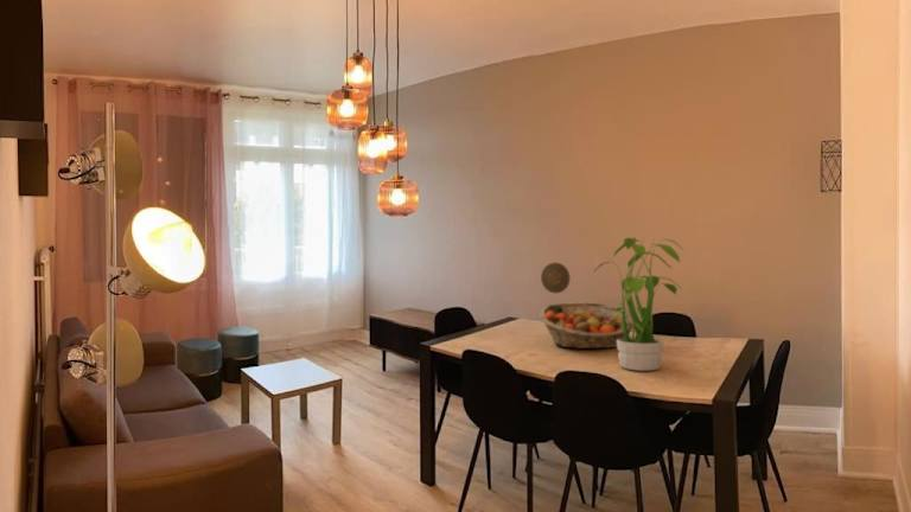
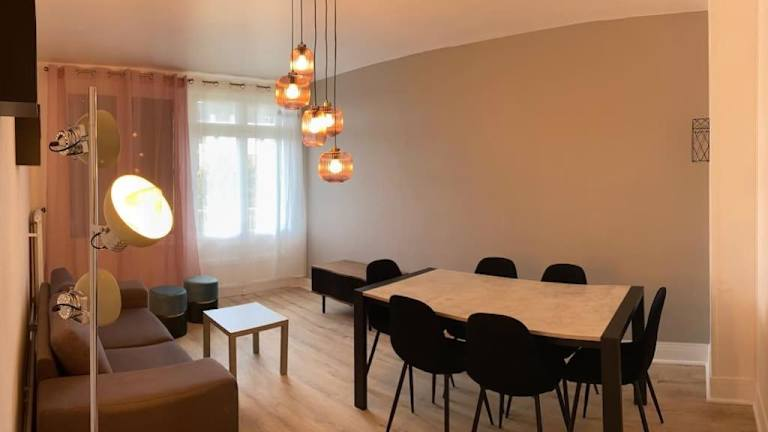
- decorative plate [540,262,572,294]
- potted plant [591,235,686,372]
- fruit basket [540,301,633,350]
